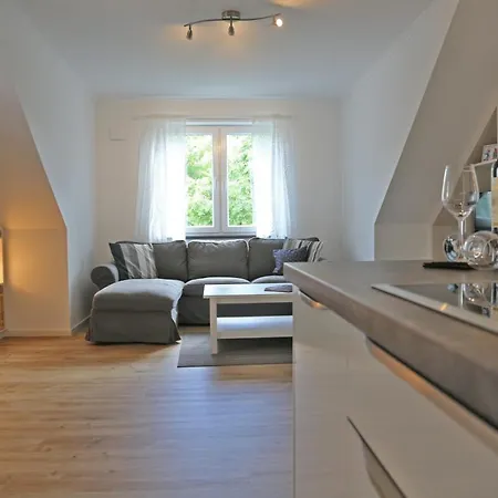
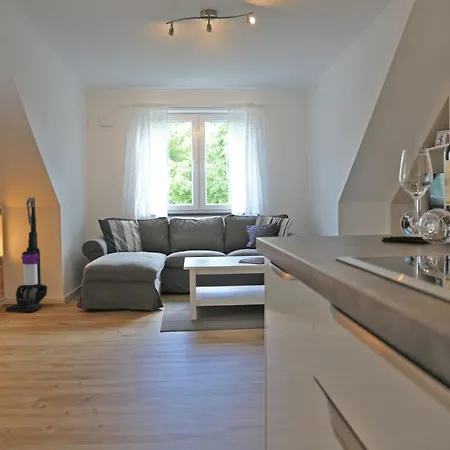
+ vacuum cleaner [4,197,48,313]
